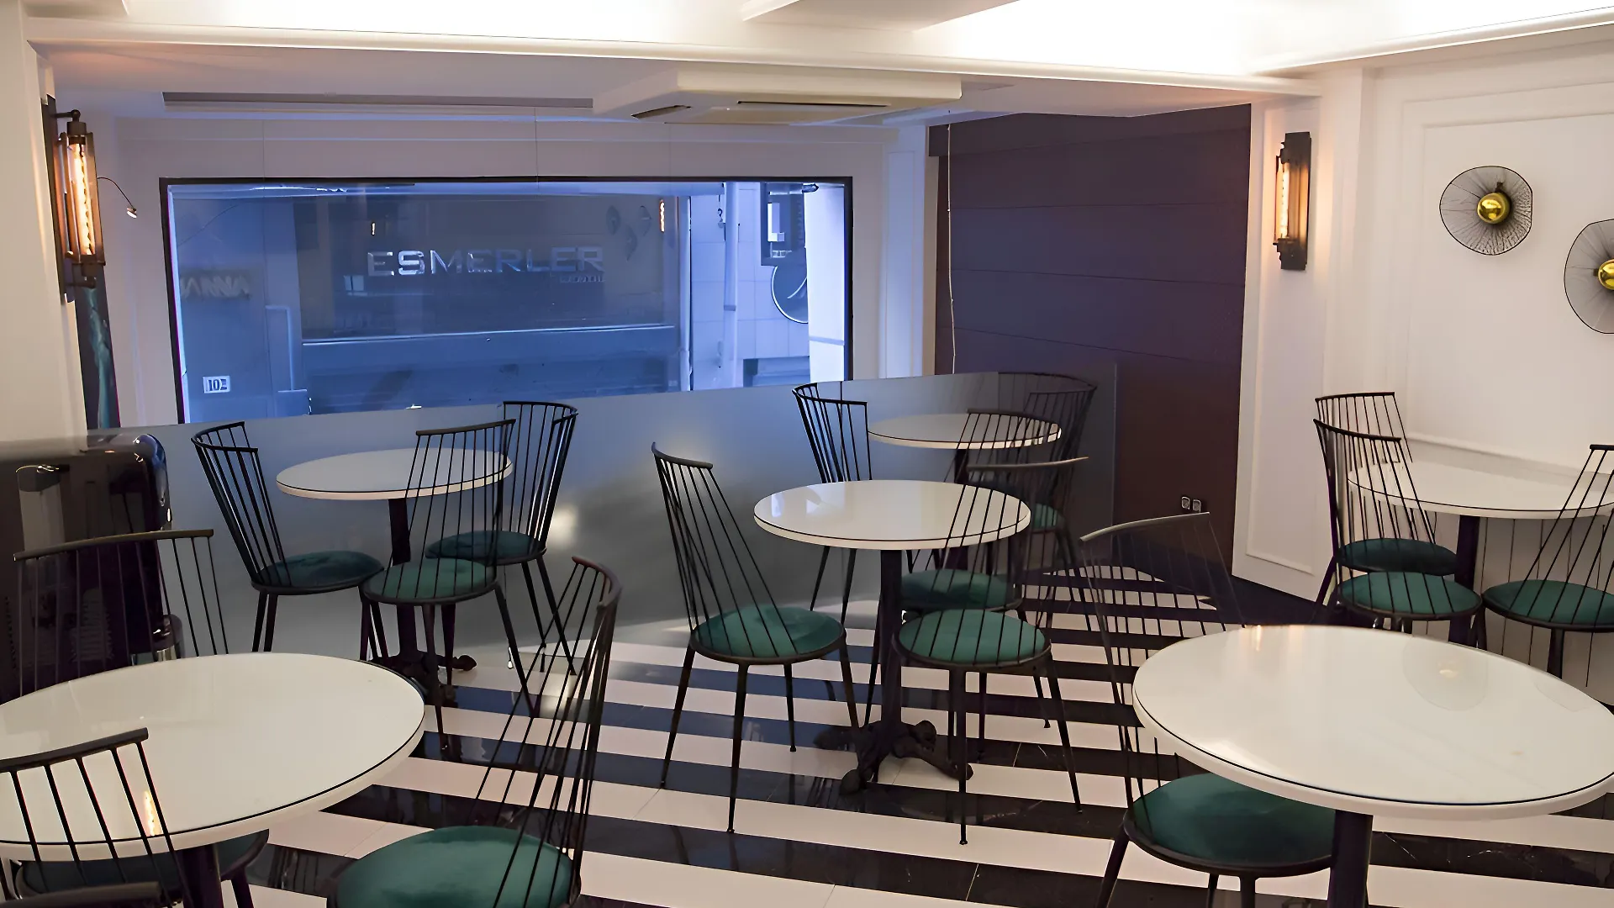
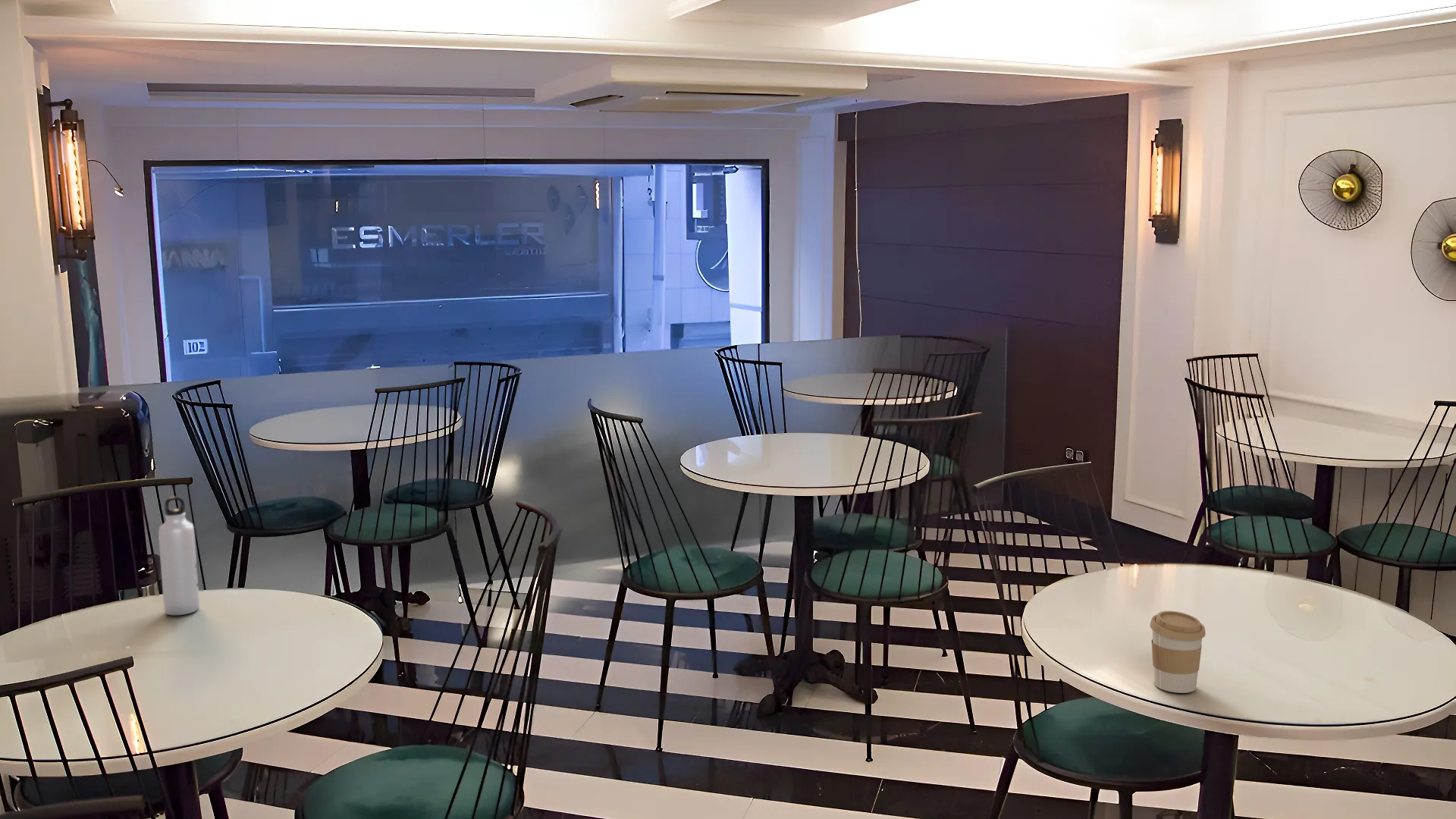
+ coffee cup [1149,610,1207,694]
+ water bottle [158,496,200,616]
